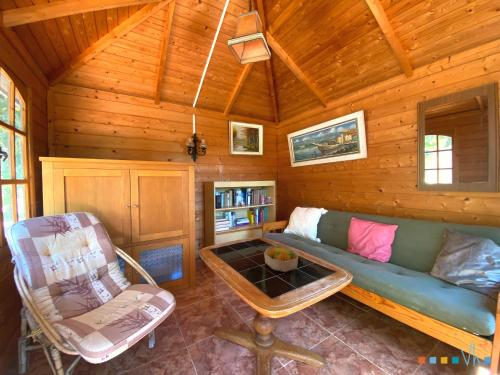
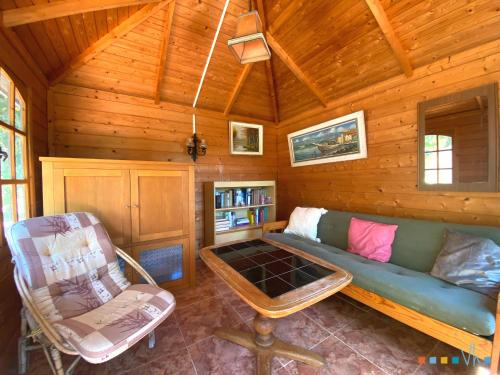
- fruit bowl [263,245,299,273]
